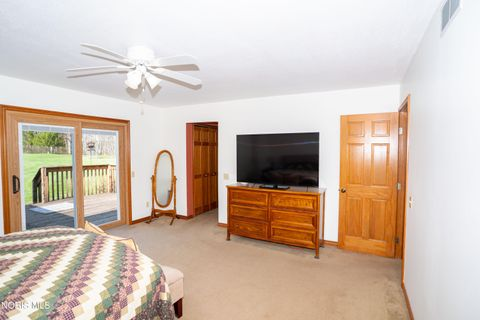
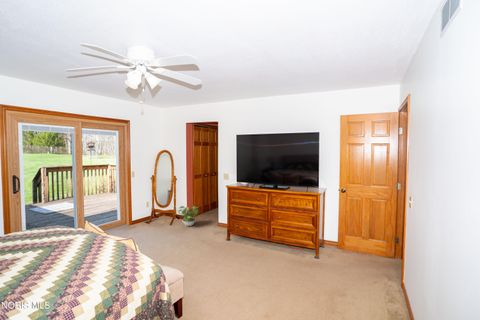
+ potted plant [175,205,200,227]
